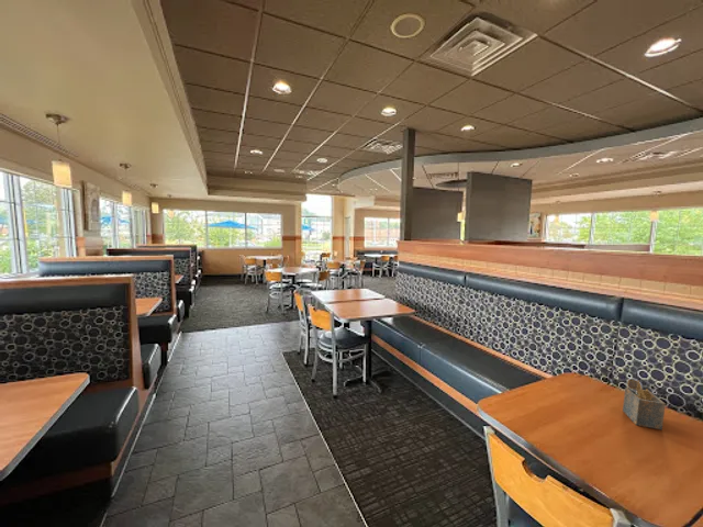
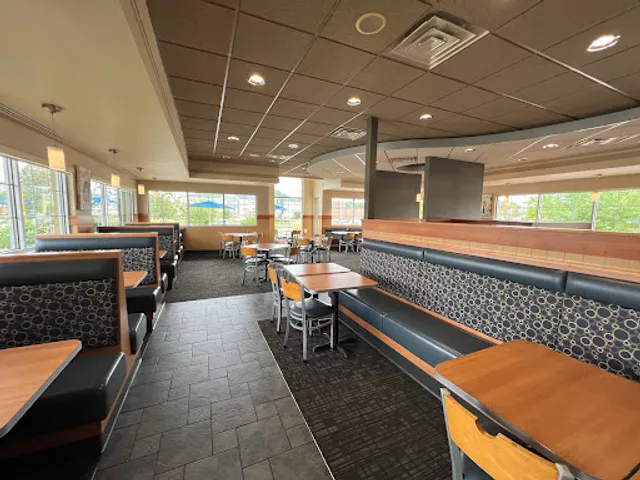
- napkin holder [622,378,667,430]
